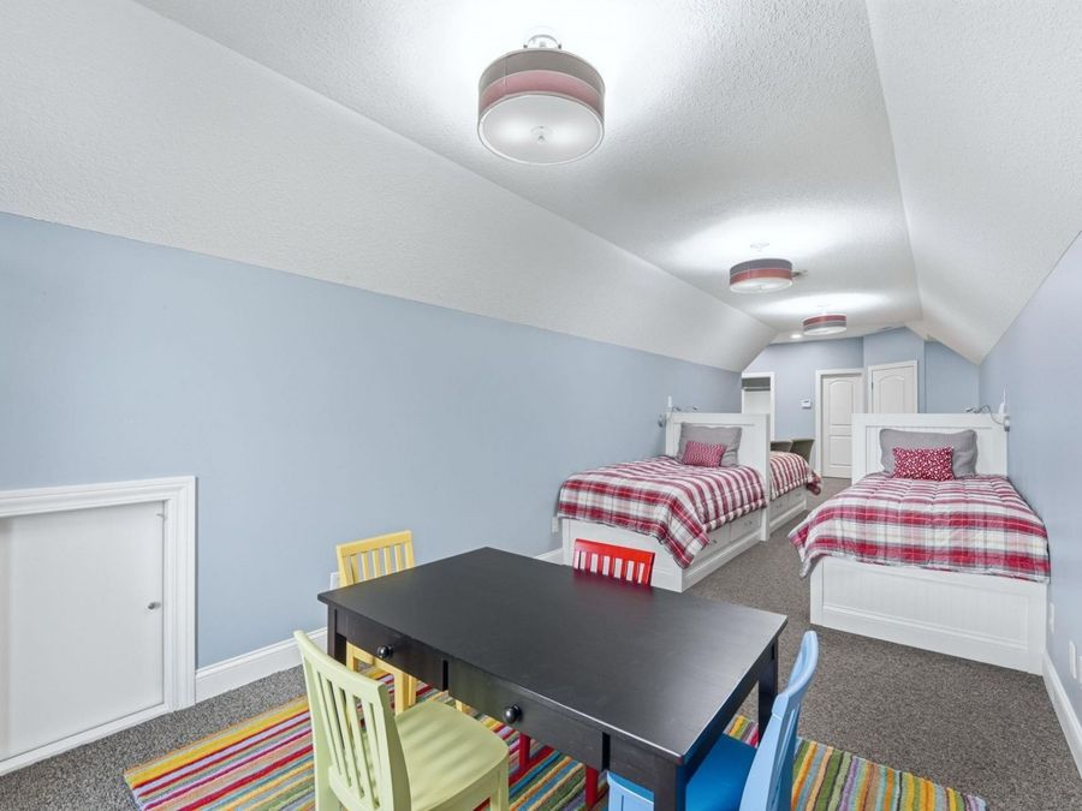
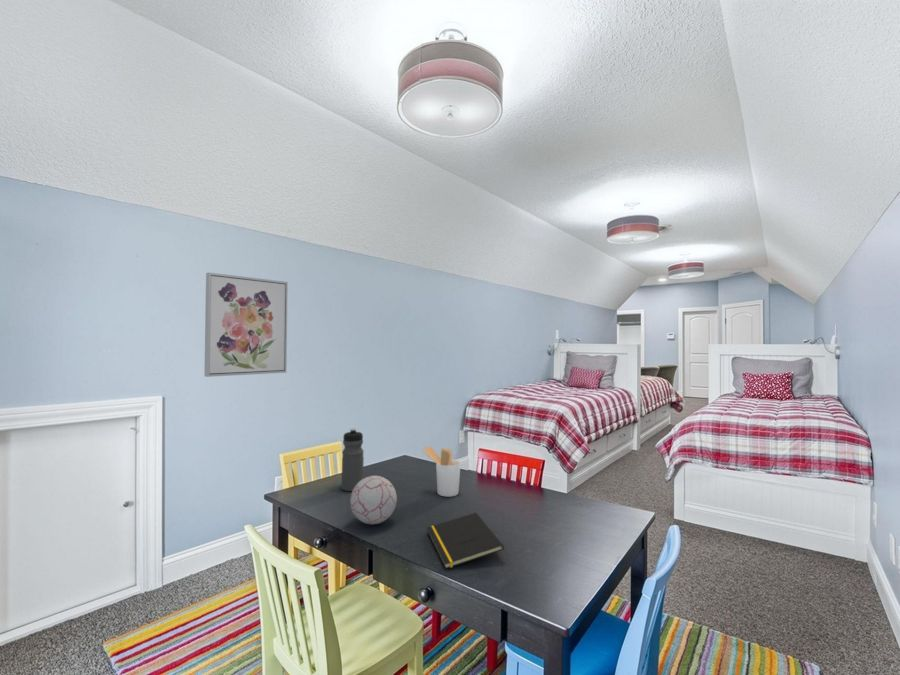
+ decorative ball [349,475,398,525]
+ notepad [426,512,505,570]
+ utensil holder [422,445,462,498]
+ wall art [203,272,289,378]
+ water bottle [341,428,365,492]
